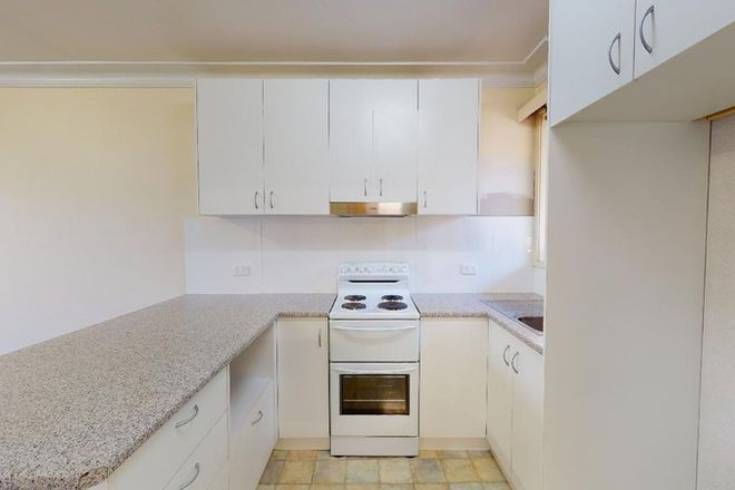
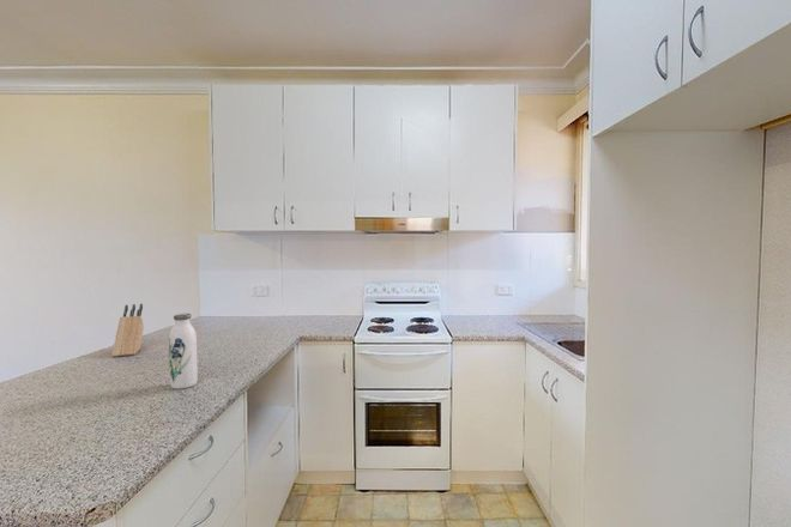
+ water bottle [168,311,199,390]
+ knife block [110,303,145,358]
